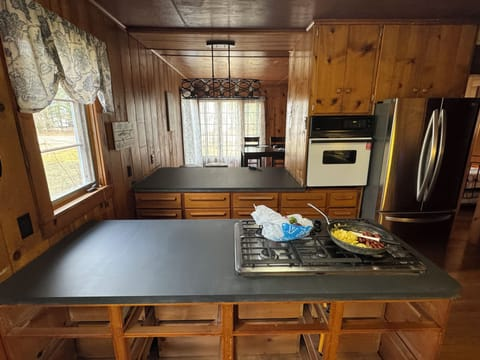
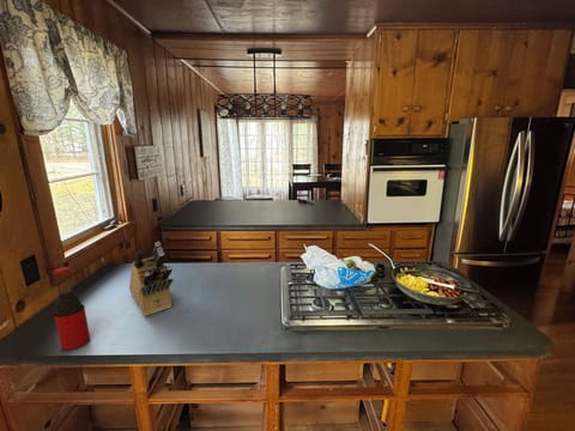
+ bottle [53,266,91,351]
+ knife block [128,241,175,317]
